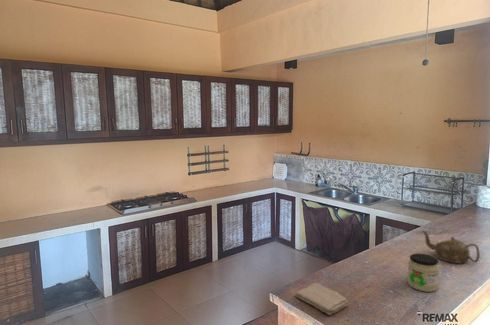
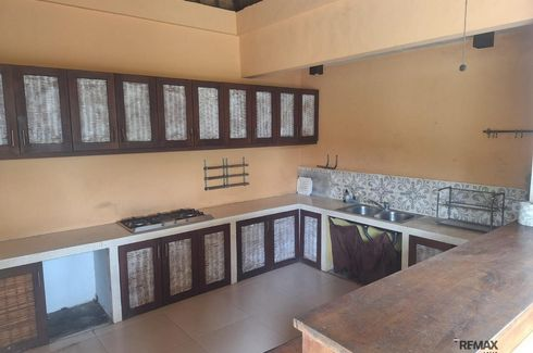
- teapot [421,230,481,264]
- jar [407,253,440,293]
- washcloth [294,282,350,316]
